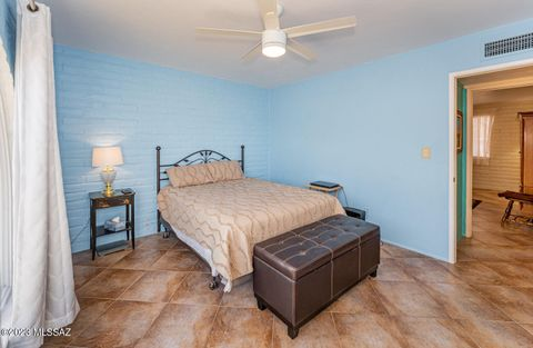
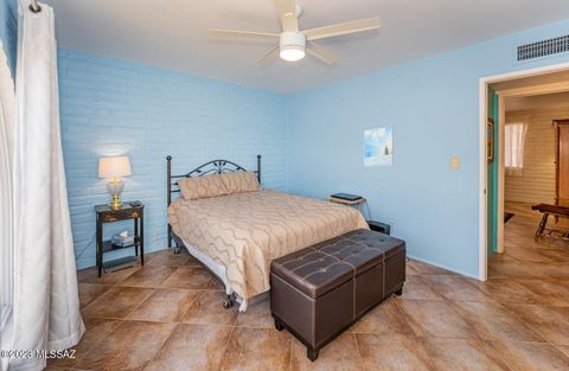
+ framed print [363,126,395,167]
